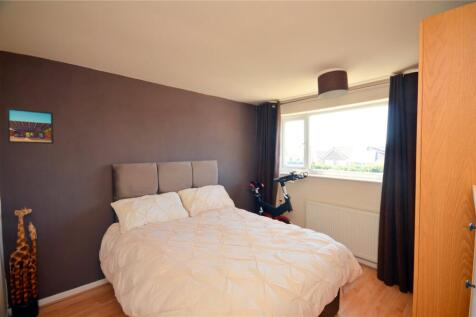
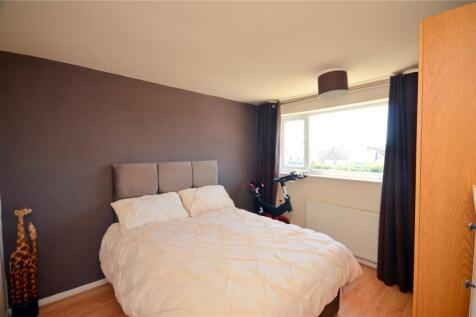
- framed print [5,107,55,145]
